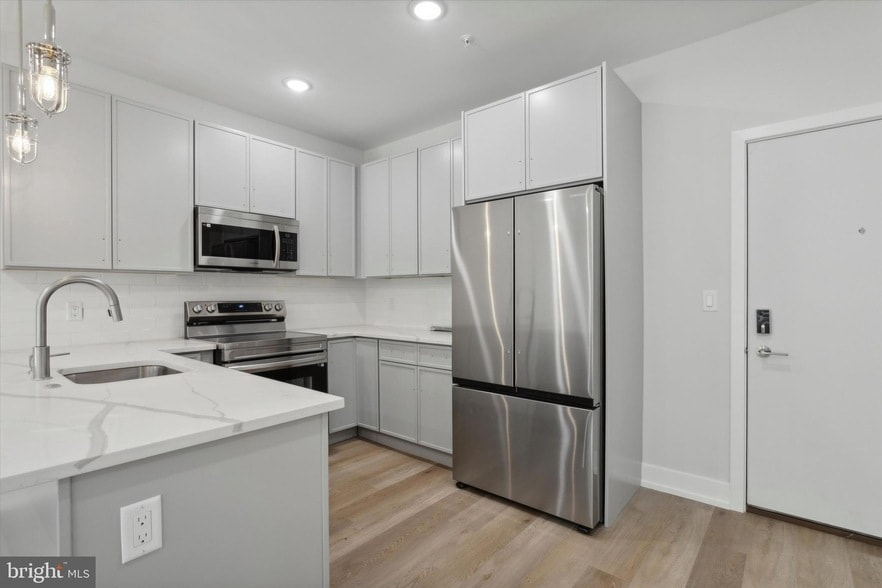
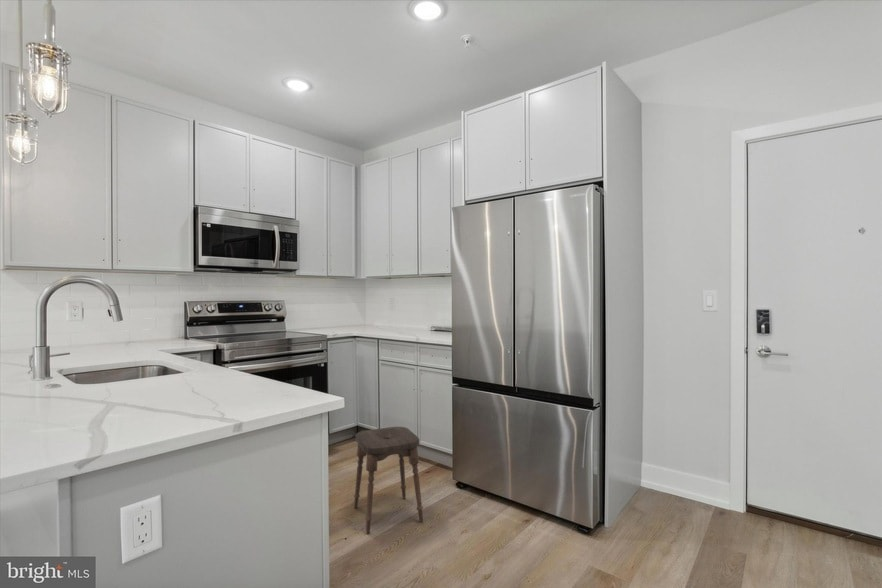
+ stool [353,426,424,535]
